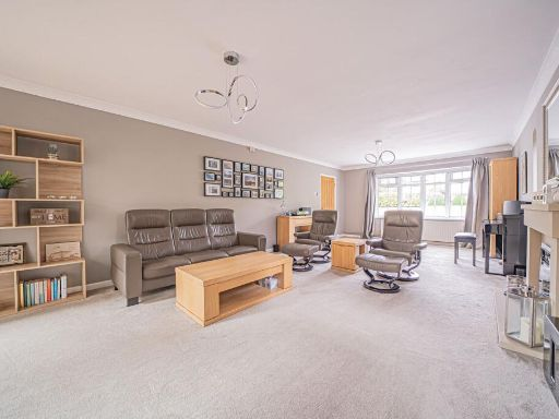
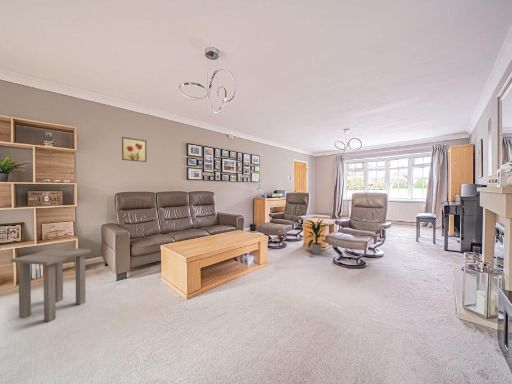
+ wall art [121,136,147,163]
+ indoor plant [303,217,330,255]
+ side table [10,246,92,323]
